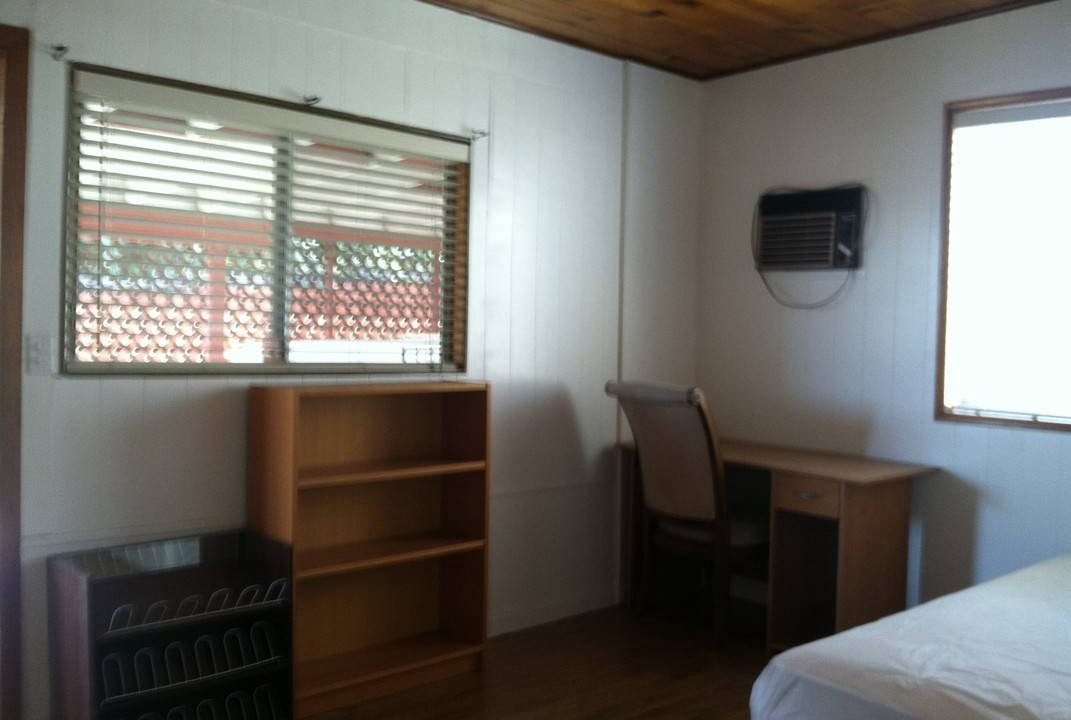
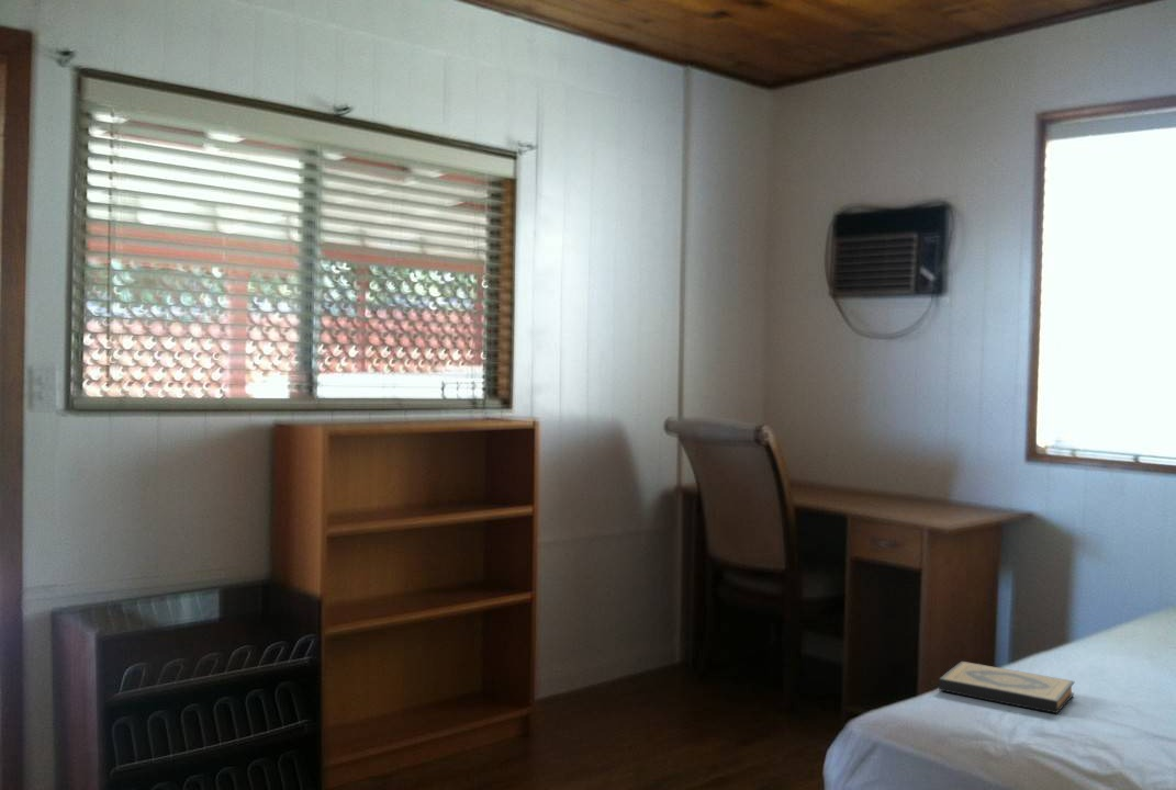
+ hardback book [938,661,1075,714]
